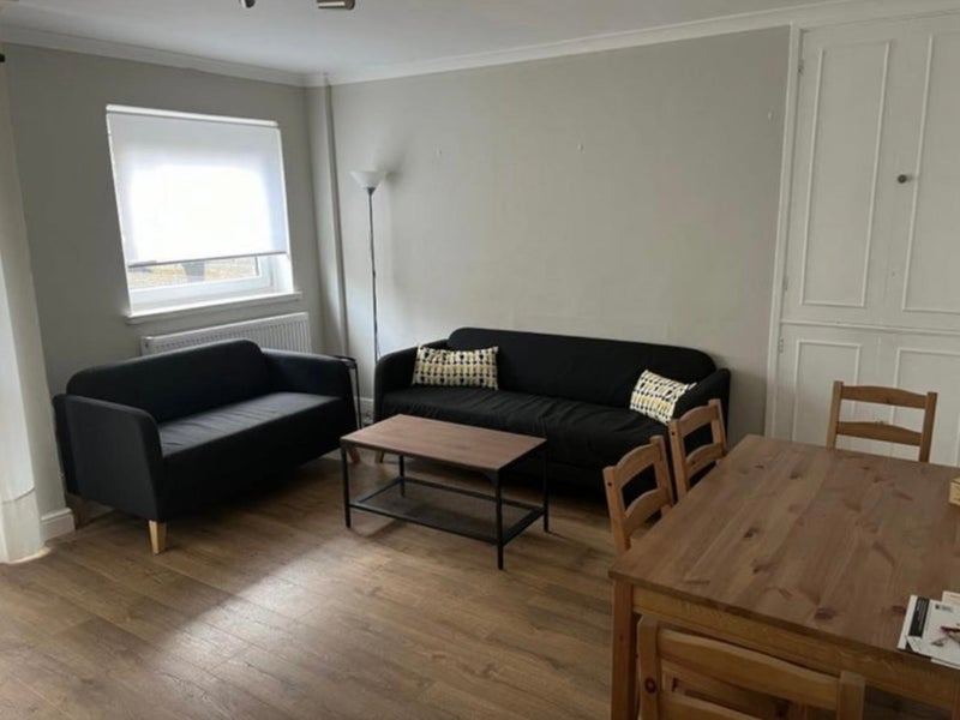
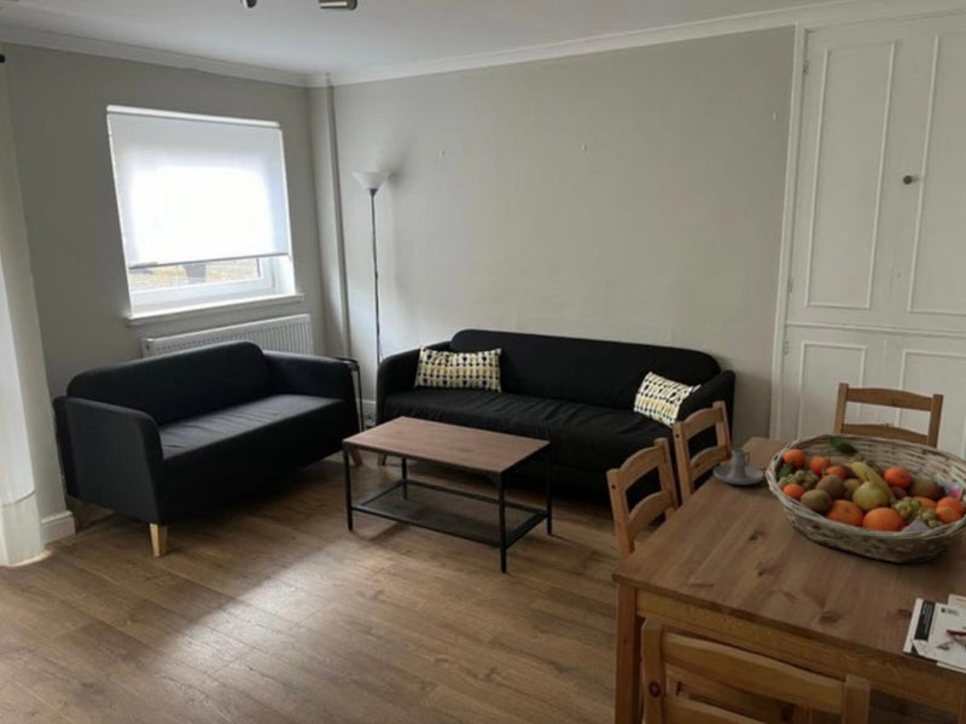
+ fruit basket [764,432,966,565]
+ candle holder [712,448,764,486]
